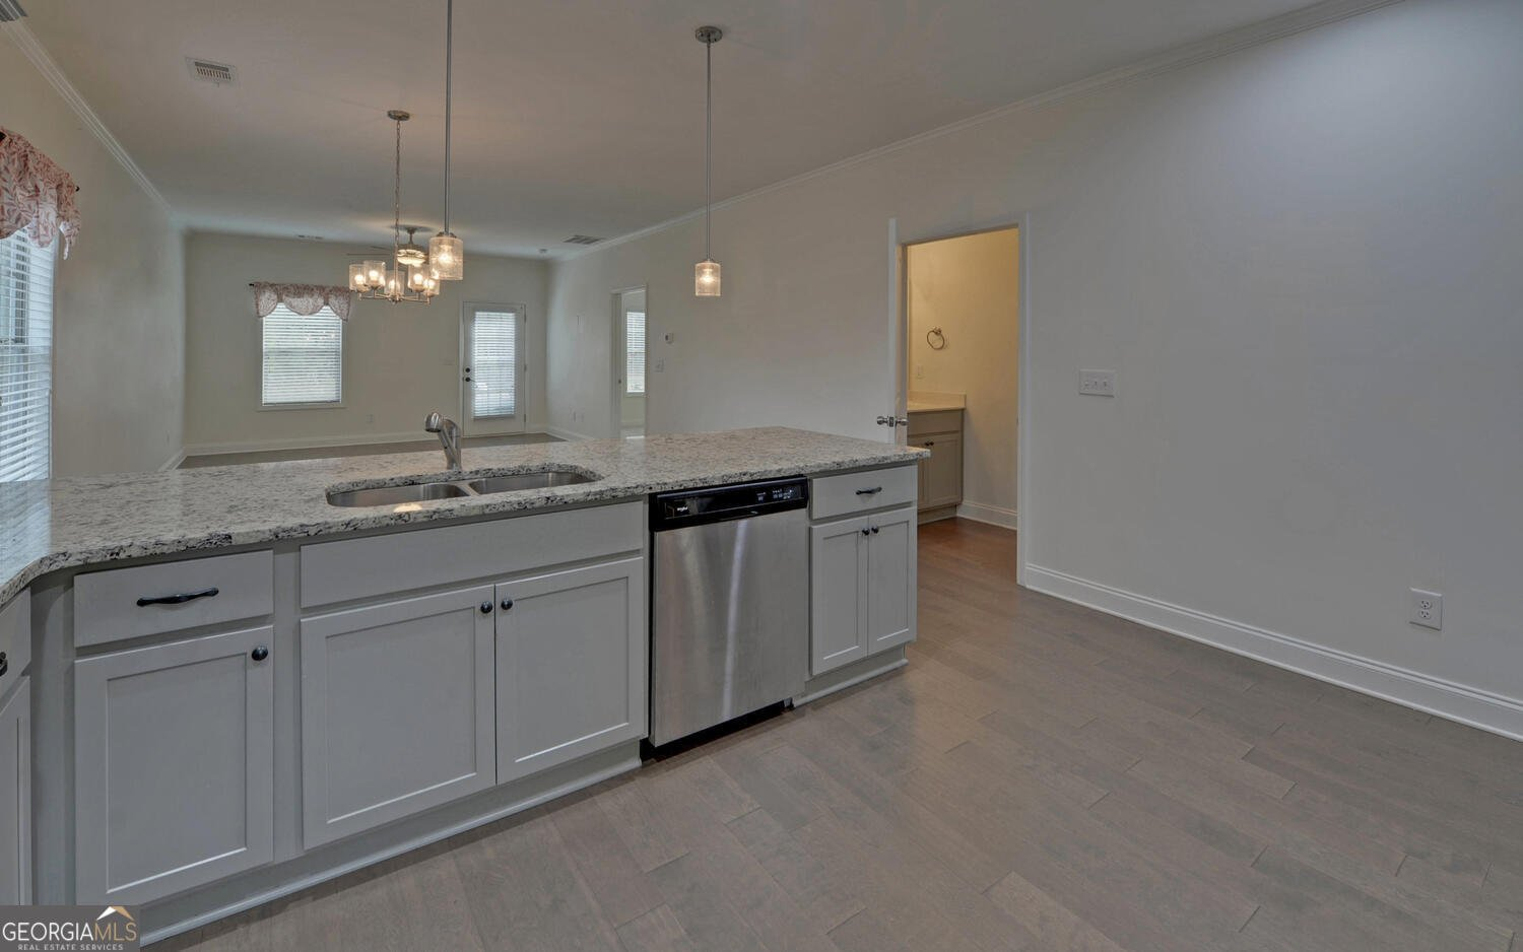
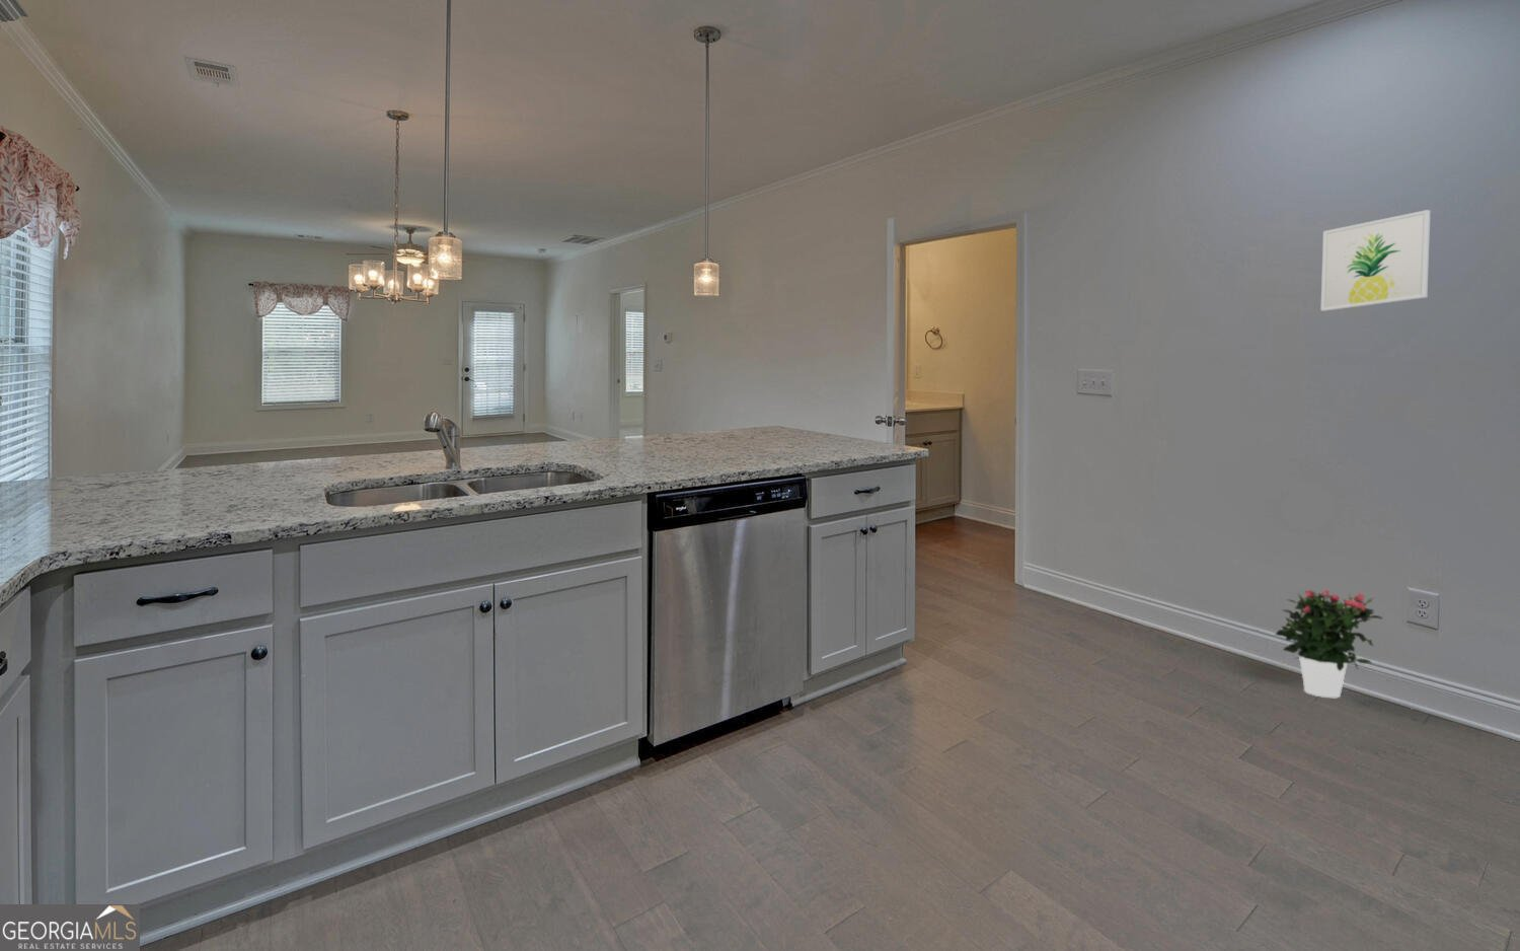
+ wall art [1321,209,1431,312]
+ potted flower [1274,589,1384,699]
